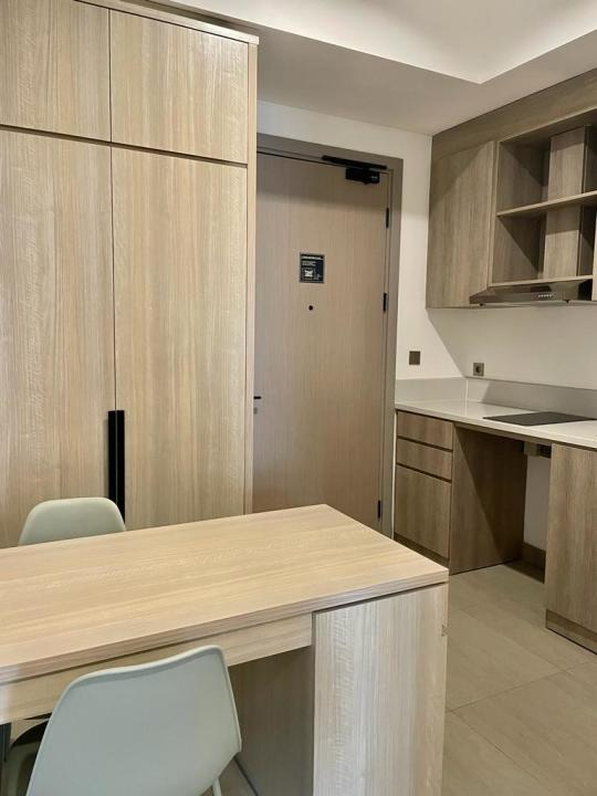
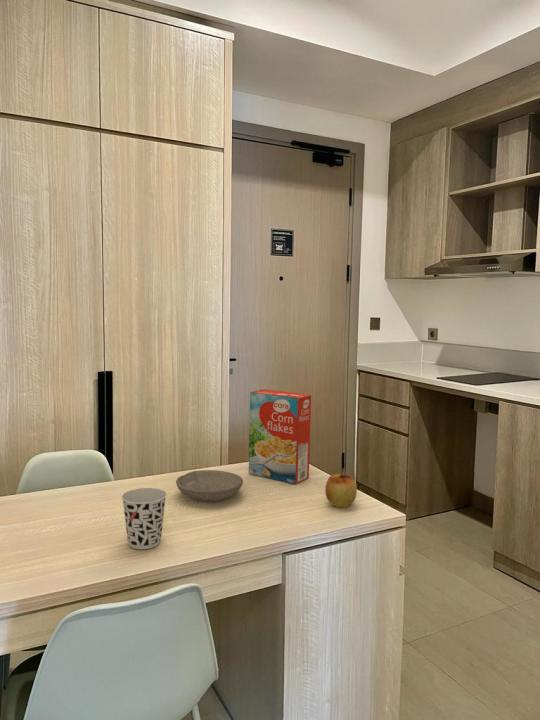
+ apple [324,470,358,508]
+ bowl [175,469,244,502]
+ cup [121,487,168,550]
+ cereal box [248,388,312,485]
